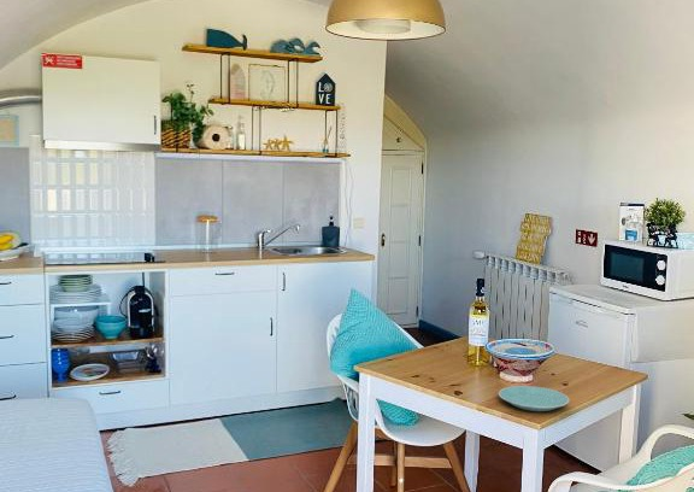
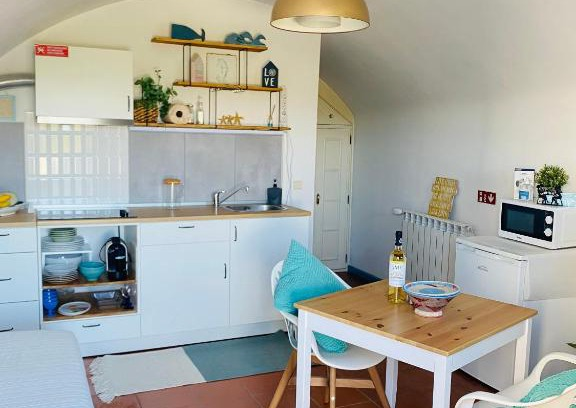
- plate [498,385,570,412]
